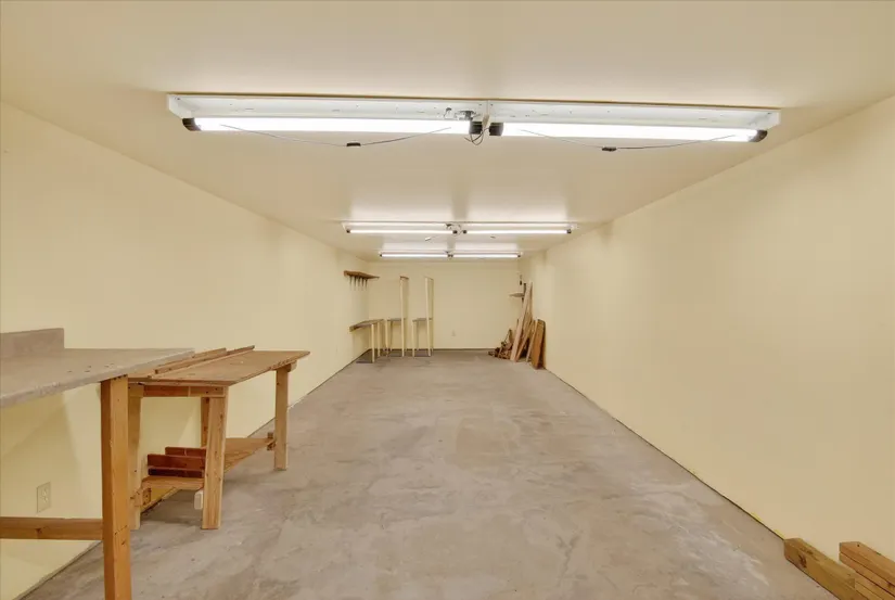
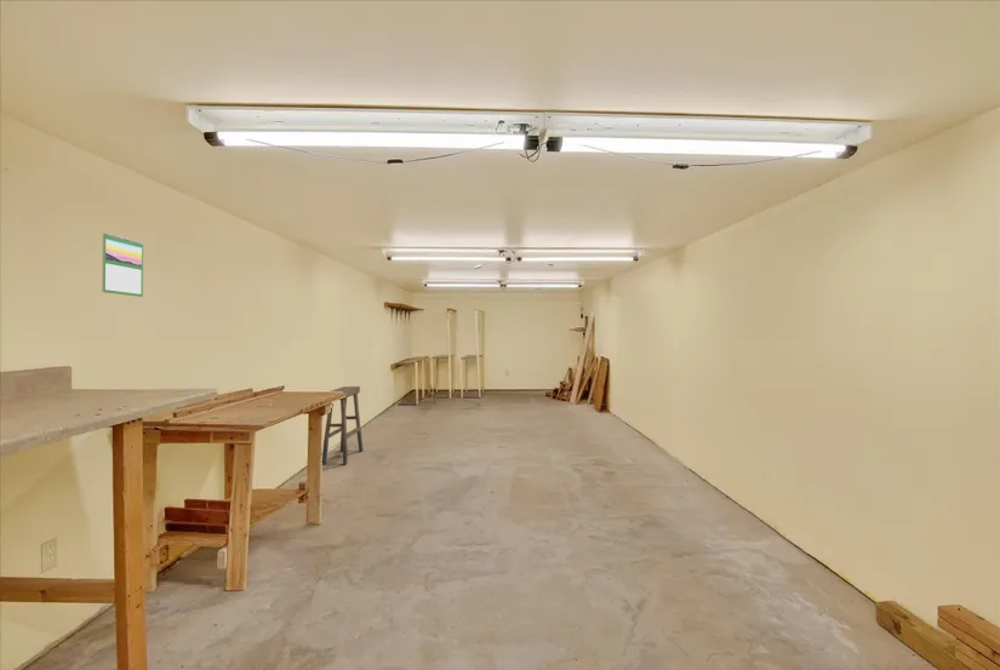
+ stool [321,385,364,465]
+ calendar [101,231,144,298]
